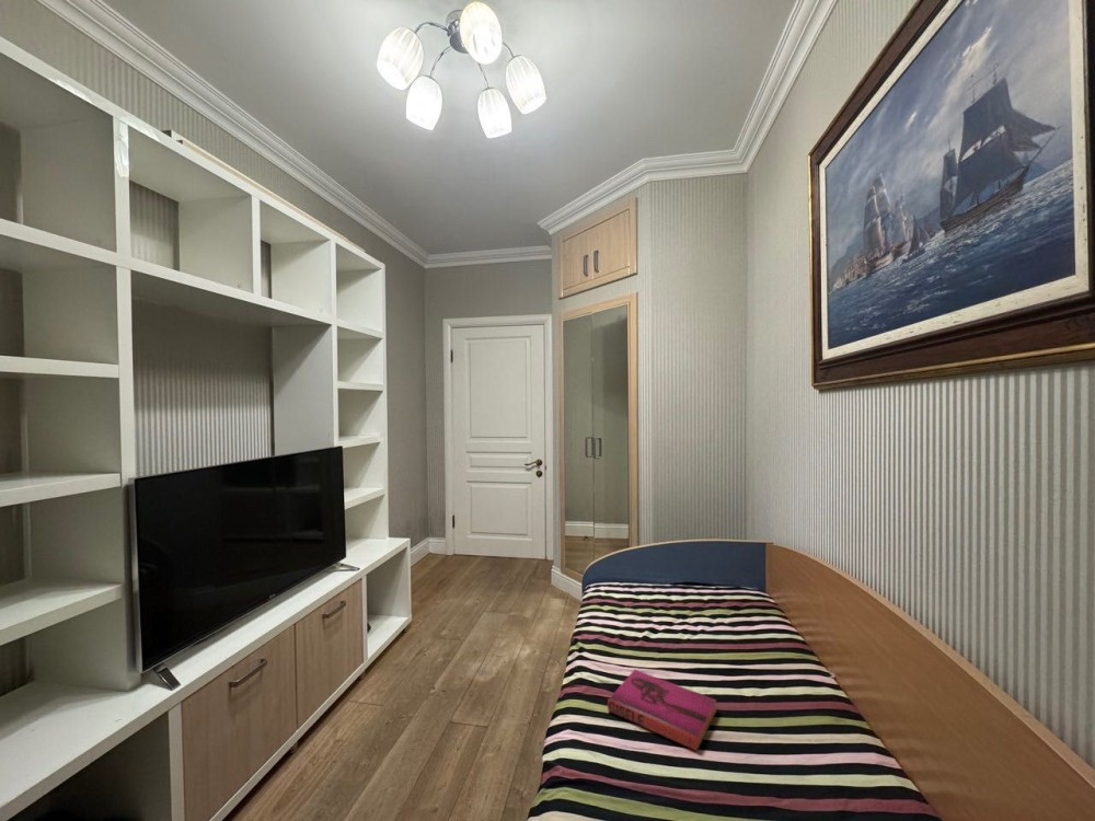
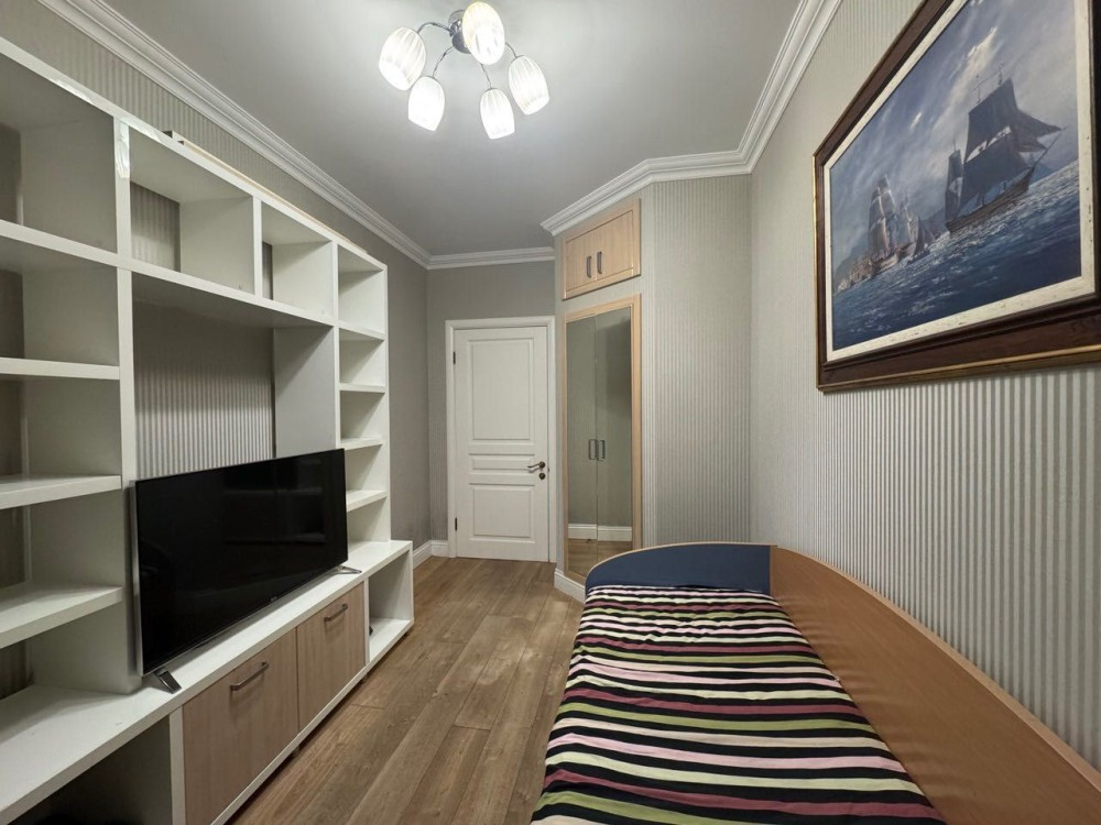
- hardback book [607,668,717,752]
